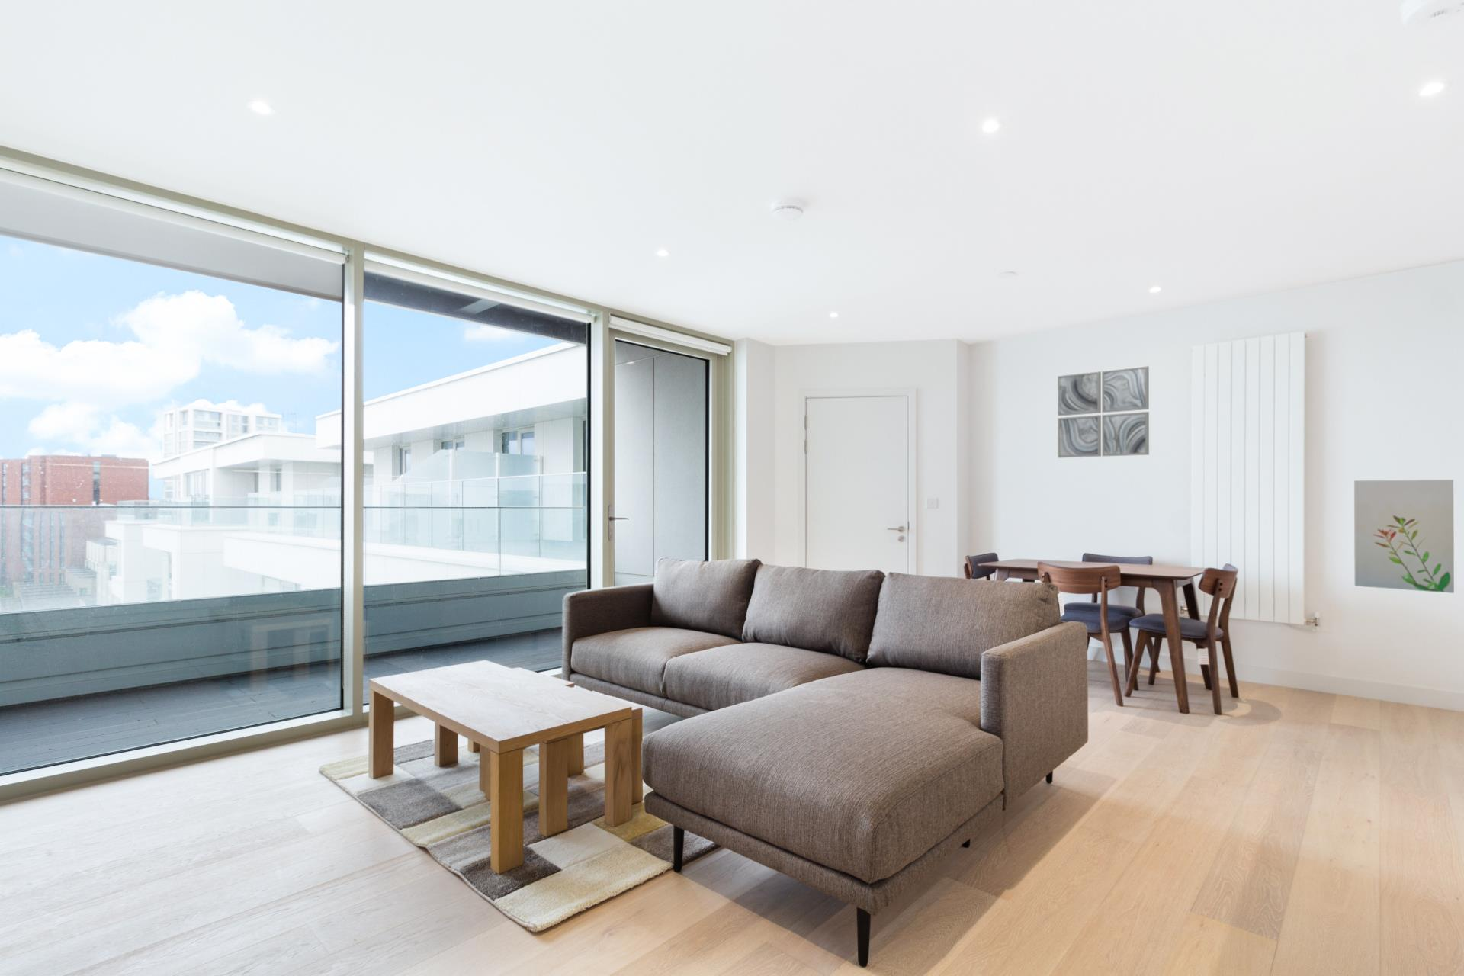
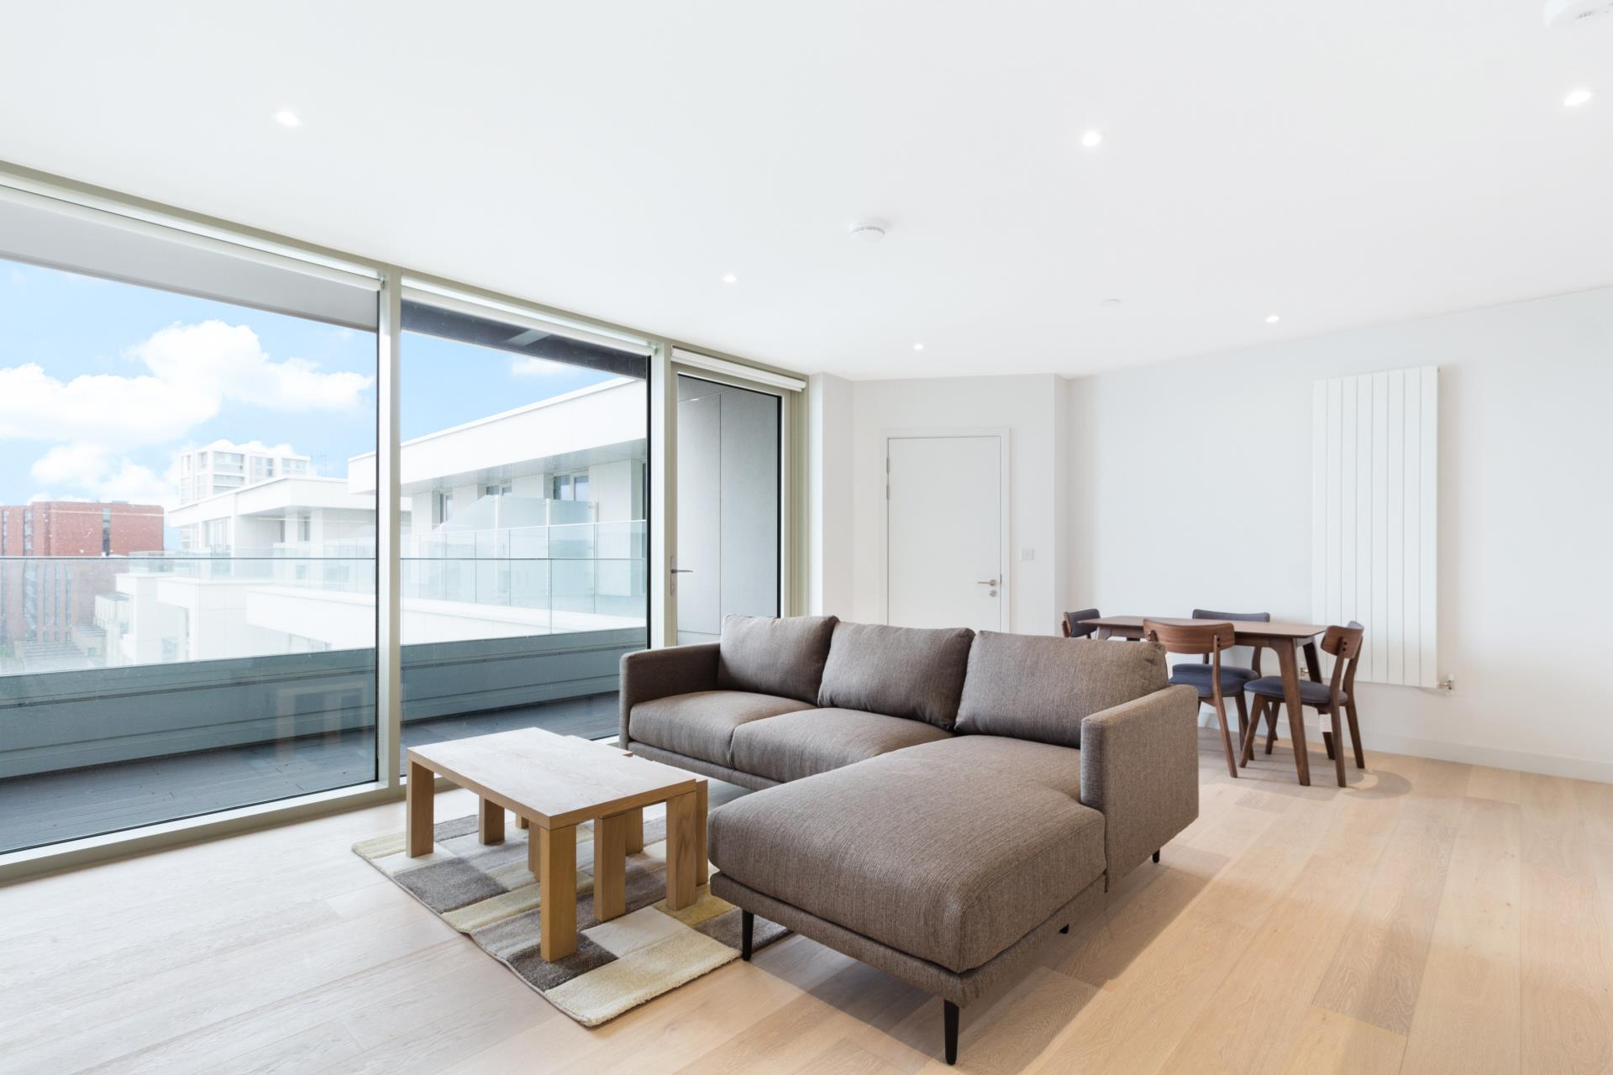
- wall art [1057,365,1150,459]
- wall art [1354,479,1455,594]
